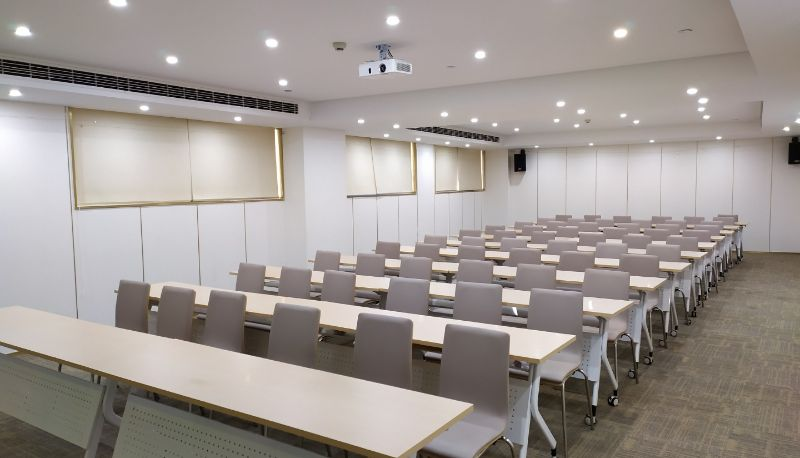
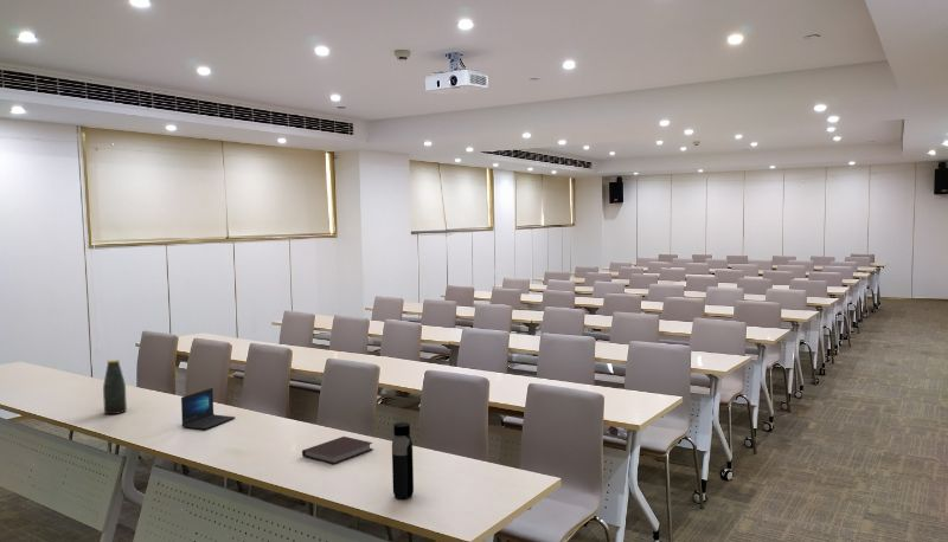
+ water bottle [391,421,415,501]
+ laptop [180,387,236,431]
+ notebook [301,435,374,465]
+ bottle [102,359,128,415]
